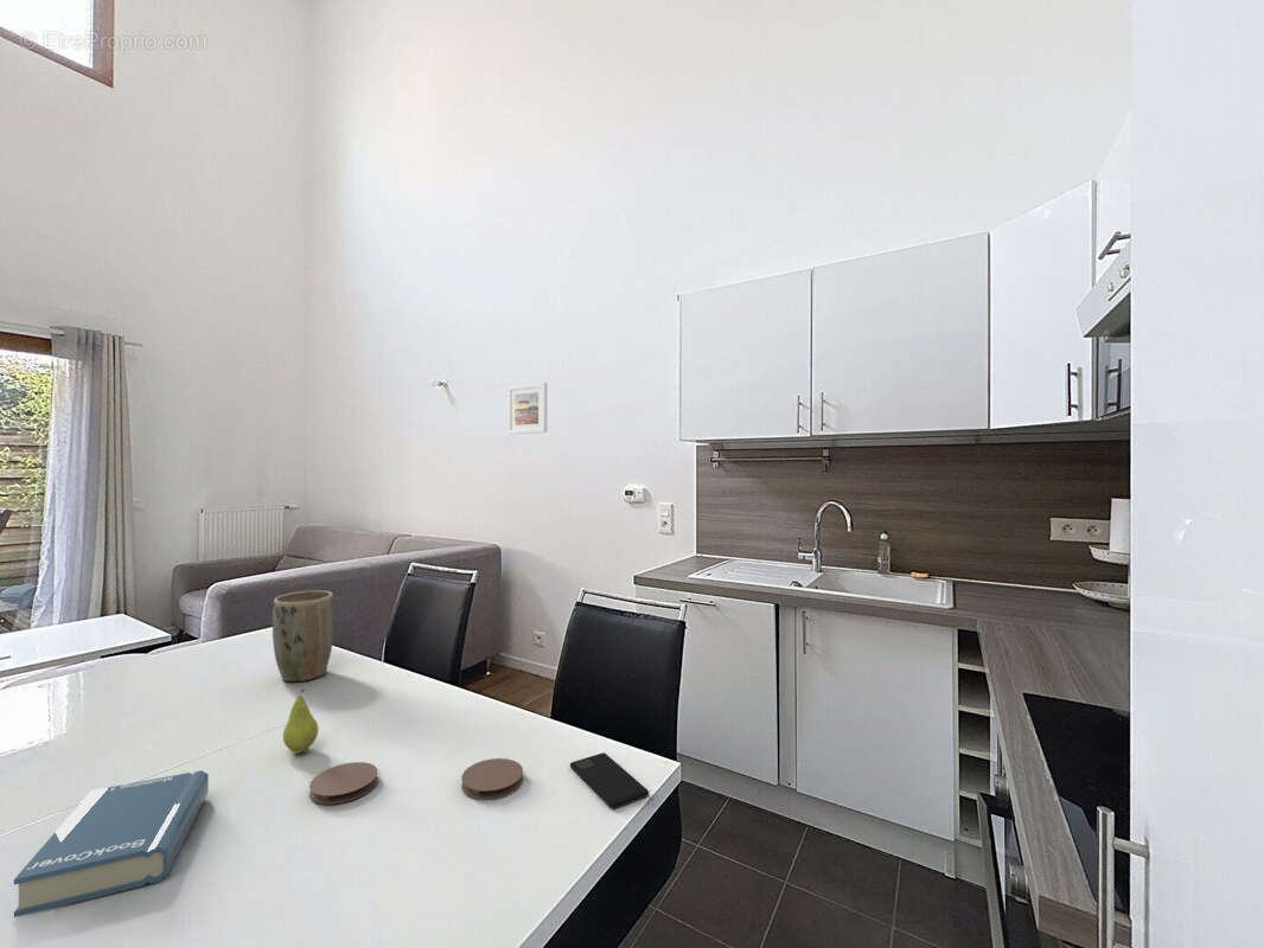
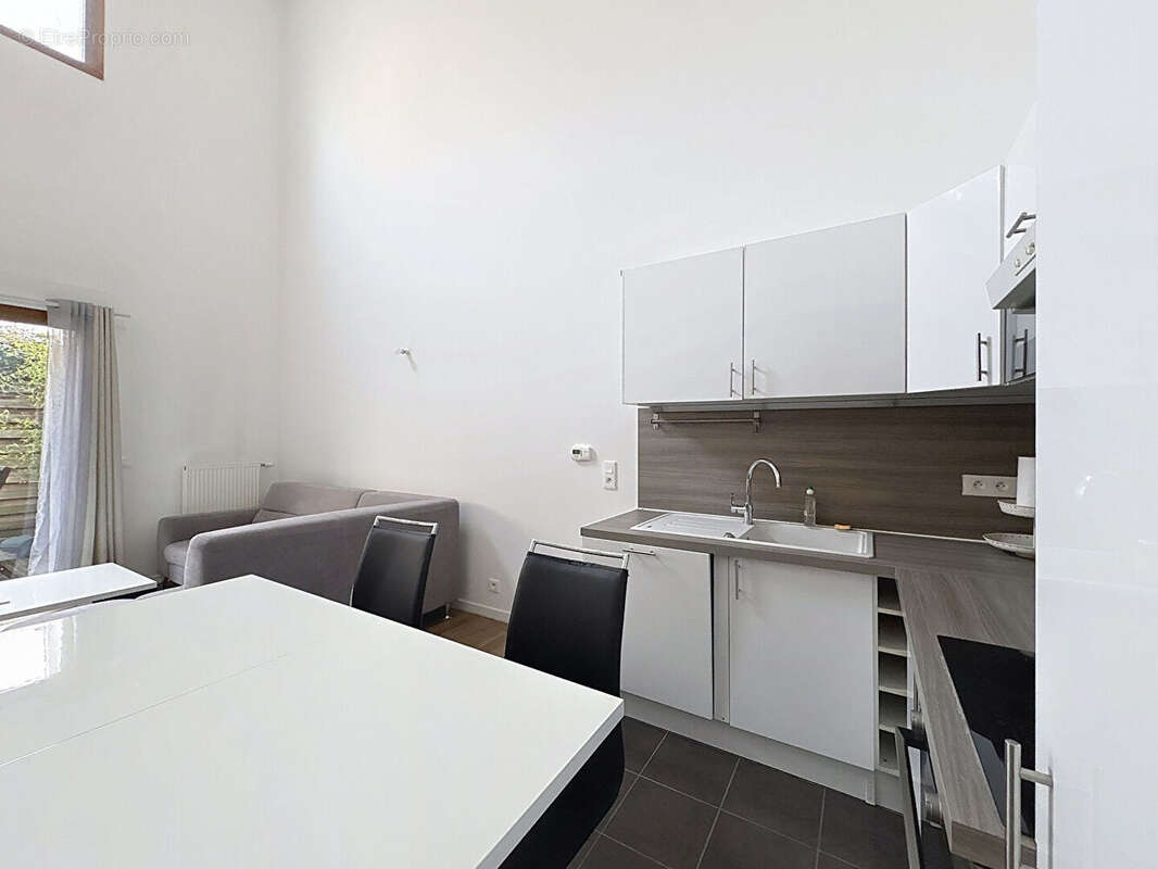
- smartphone [569,751,650,809]
- coaster [460,757,524,801]
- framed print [506,382,548,436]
- fruit [282,687,319,754]
- coaster [308,761,378,806]
- plant pot [272,589,336,683]
- hardback book [13,769,210,918]
